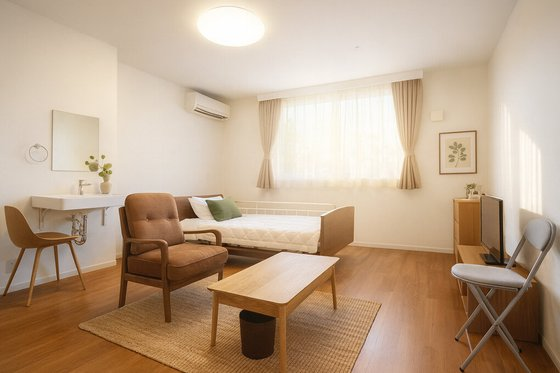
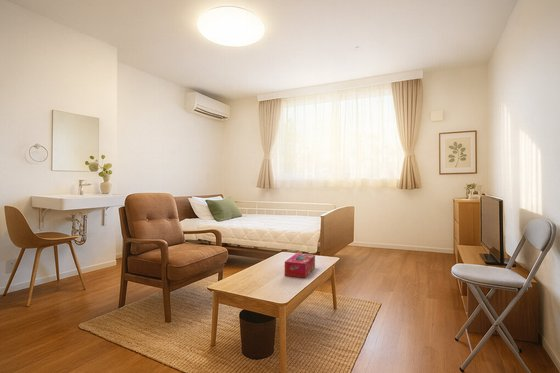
+ tissue box [284,252,316,279]
